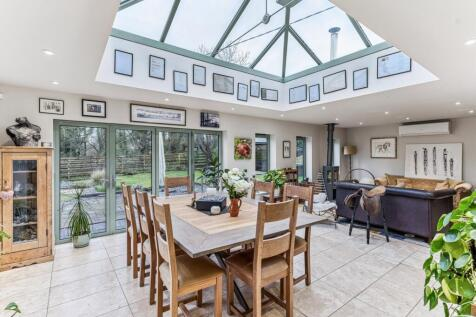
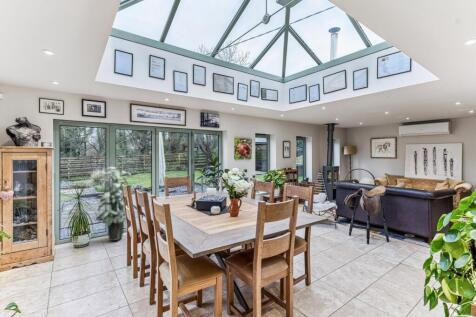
+ indoor plant [93,166,133,242]
